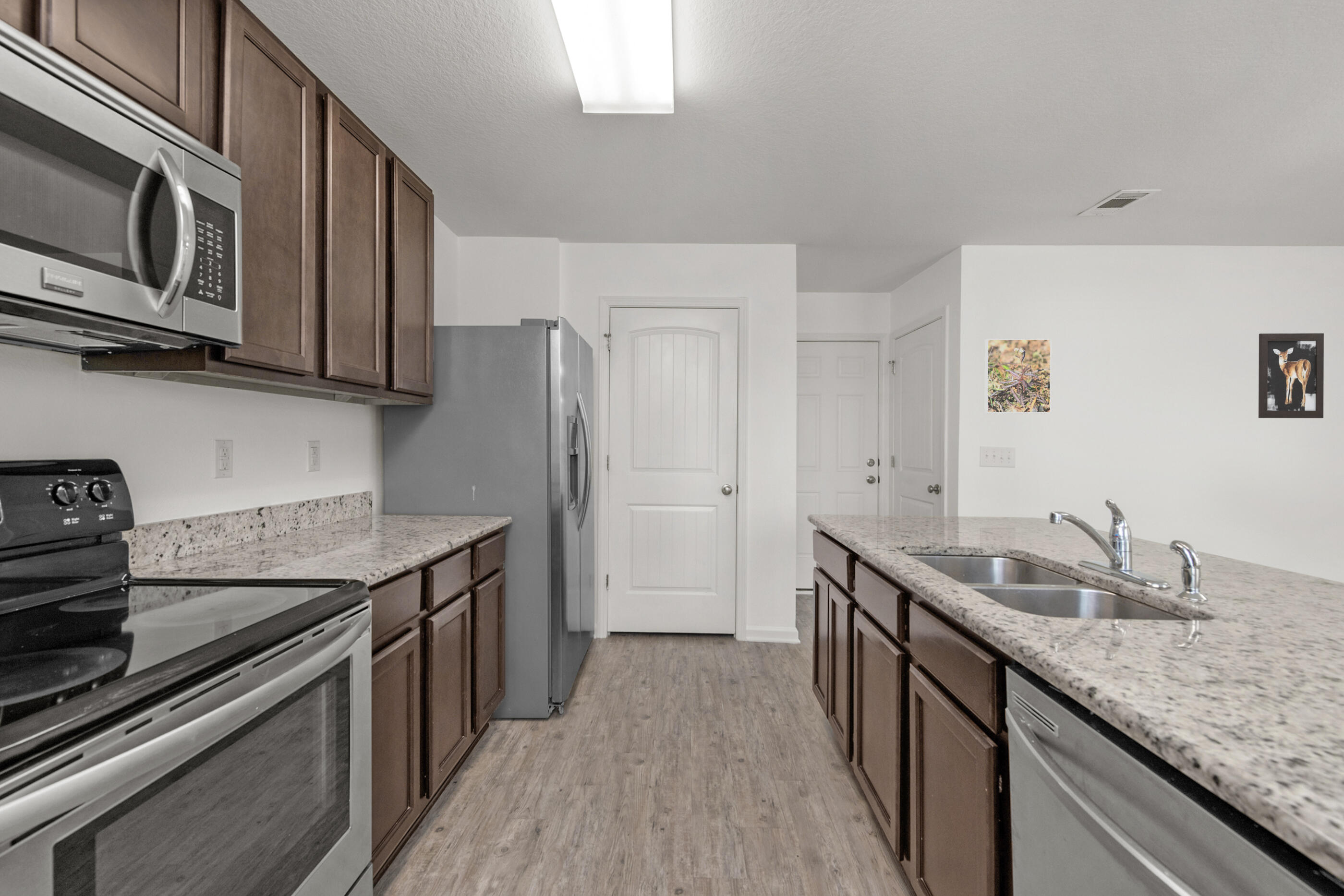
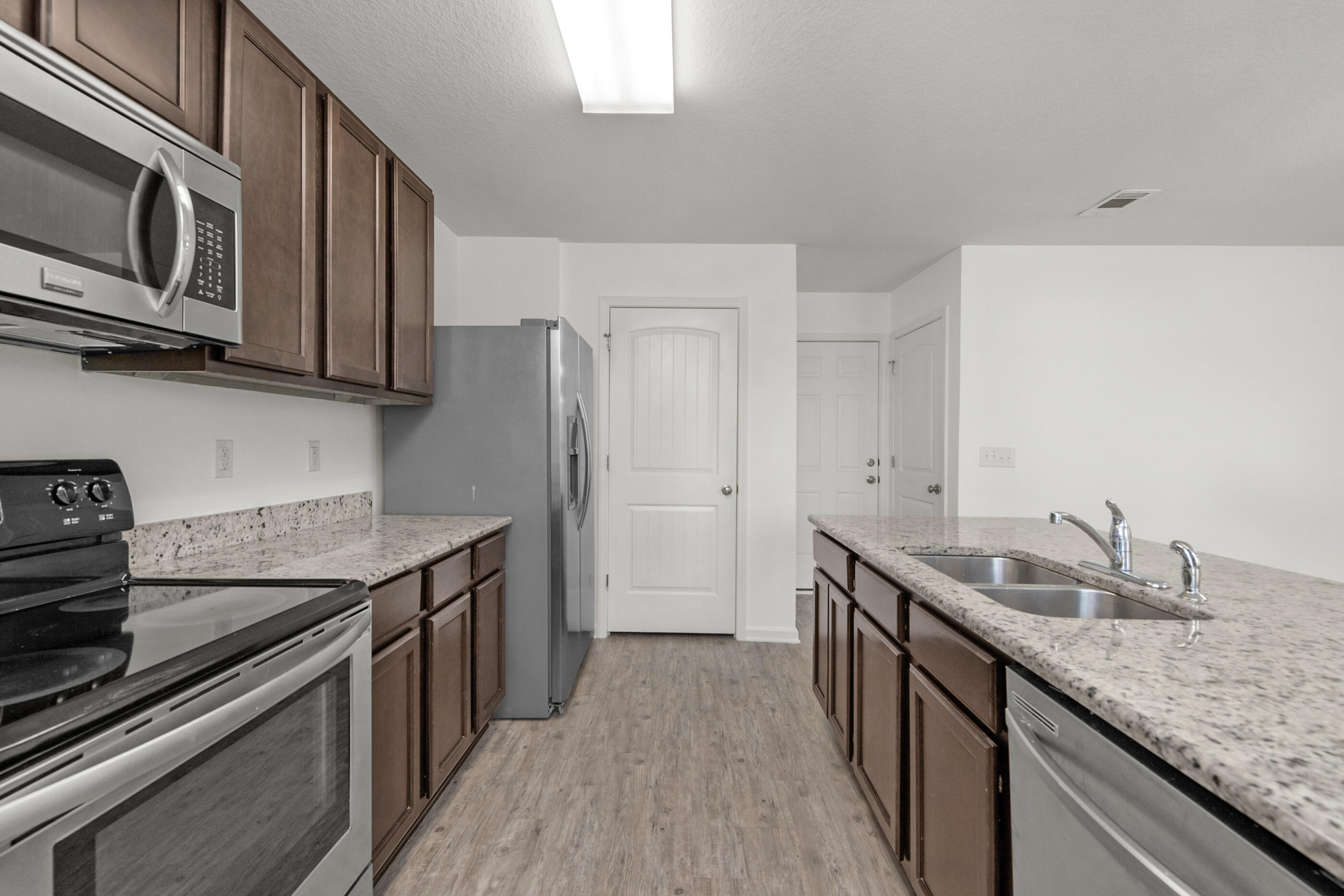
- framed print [984,338,1052,414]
- wall art [1258,333,1324,418]
